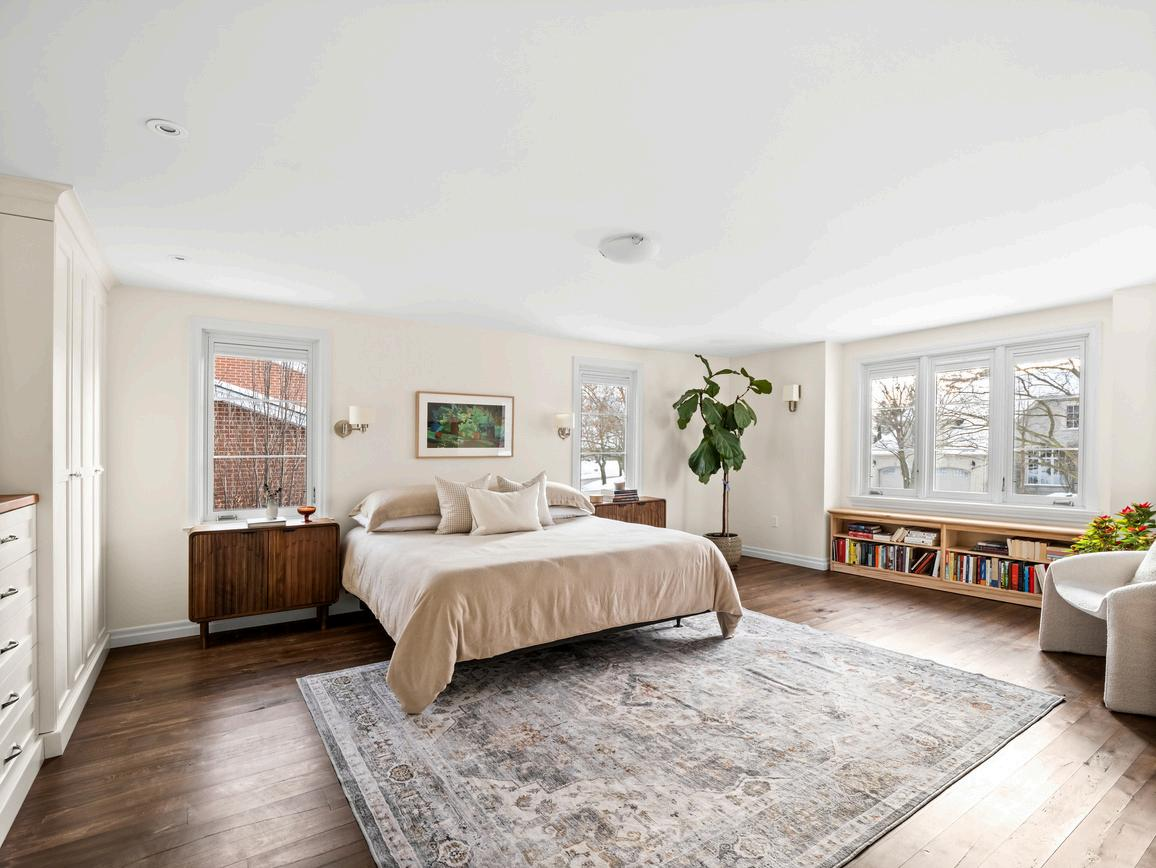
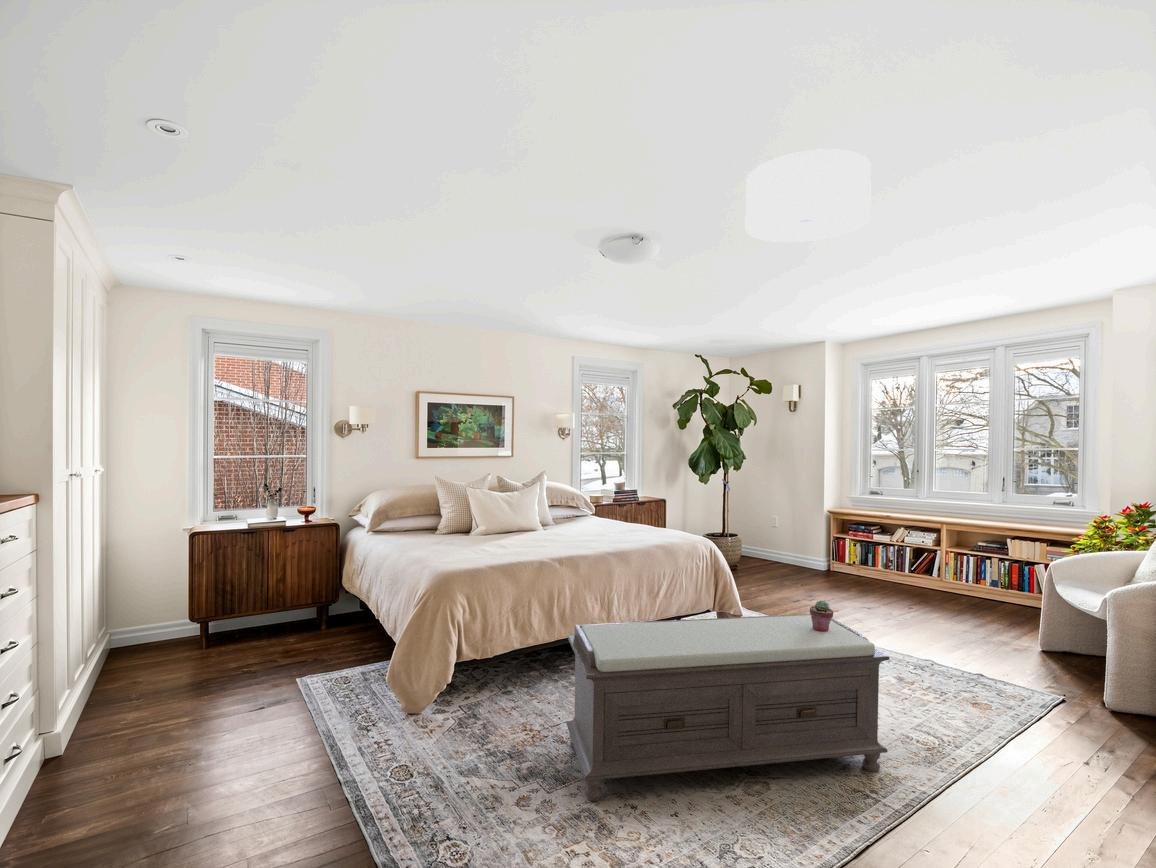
+ bench [565,613,891,802]
+ potted succulent [809,600,834,632]
+ ceiling light [745,148,872,243]
